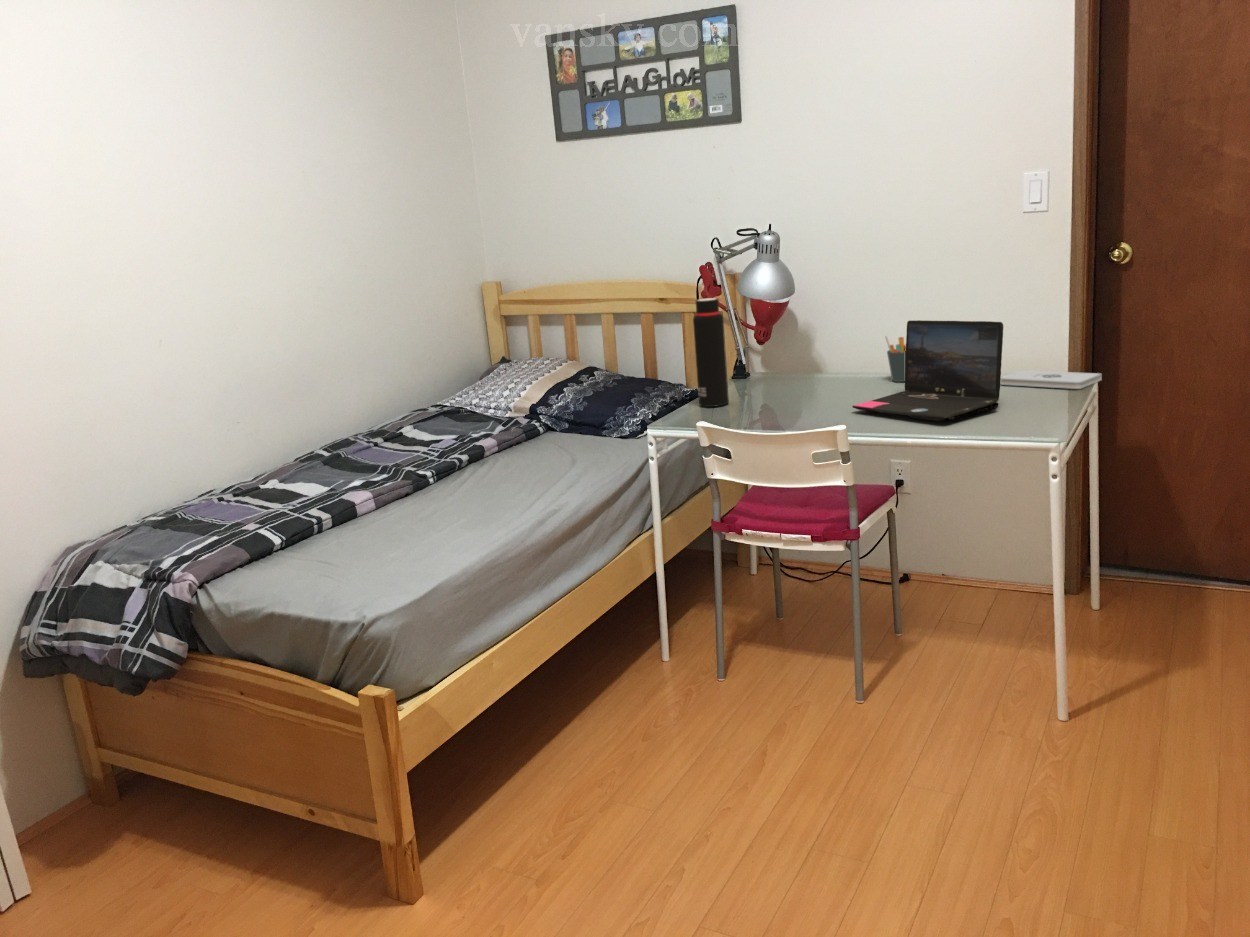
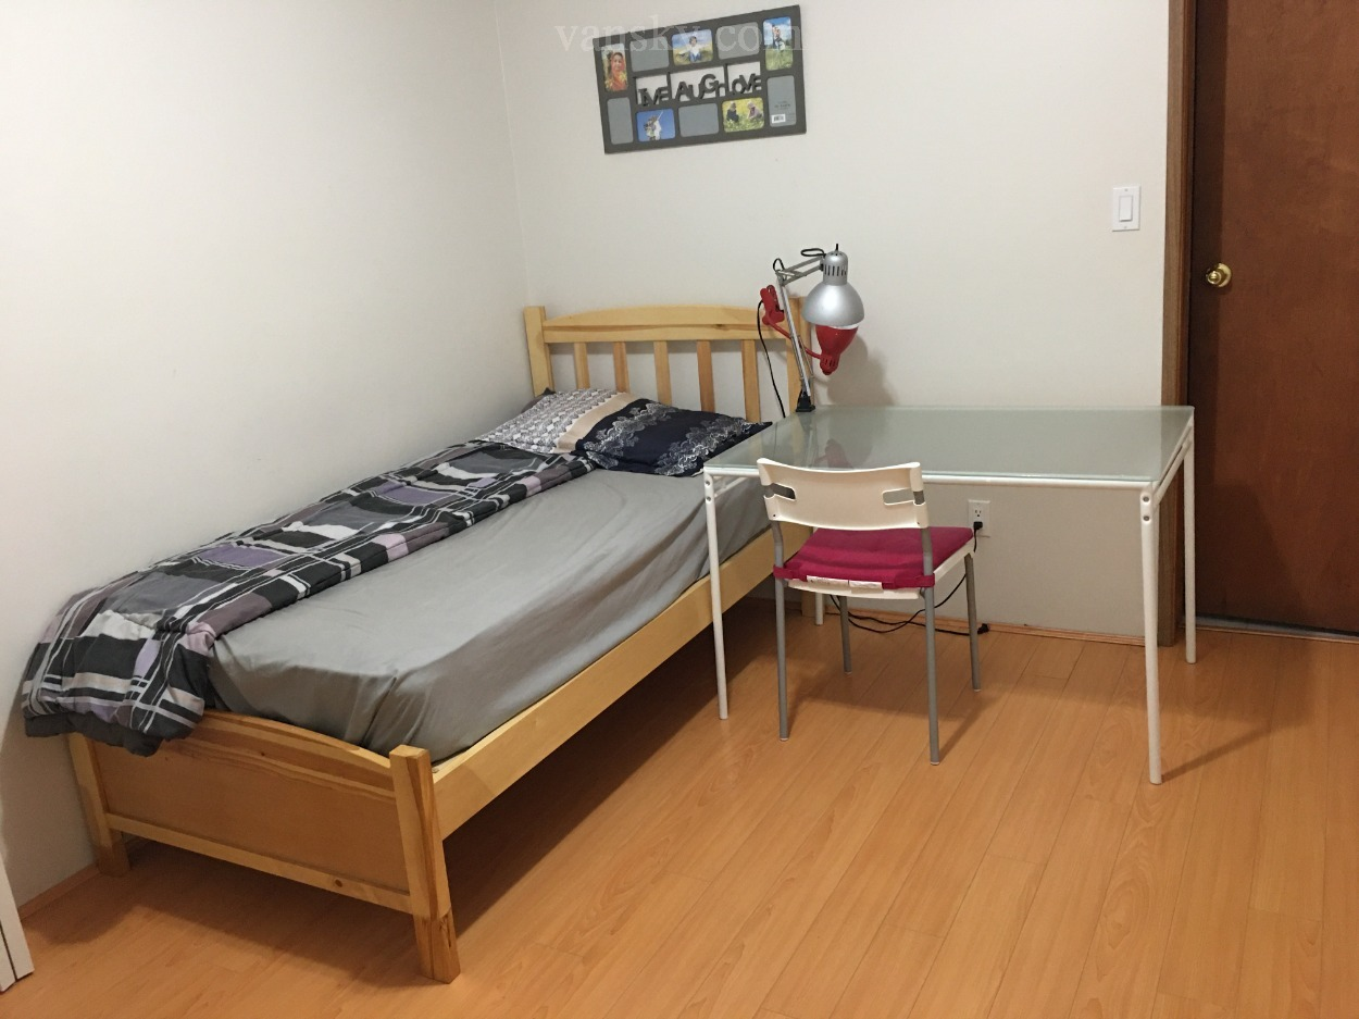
- pen holder [884,335,906,383]
- water bottle [692,297,730,408]
- laptop [851,319,1004,422]
- notepad [1000,369,1103,390]
